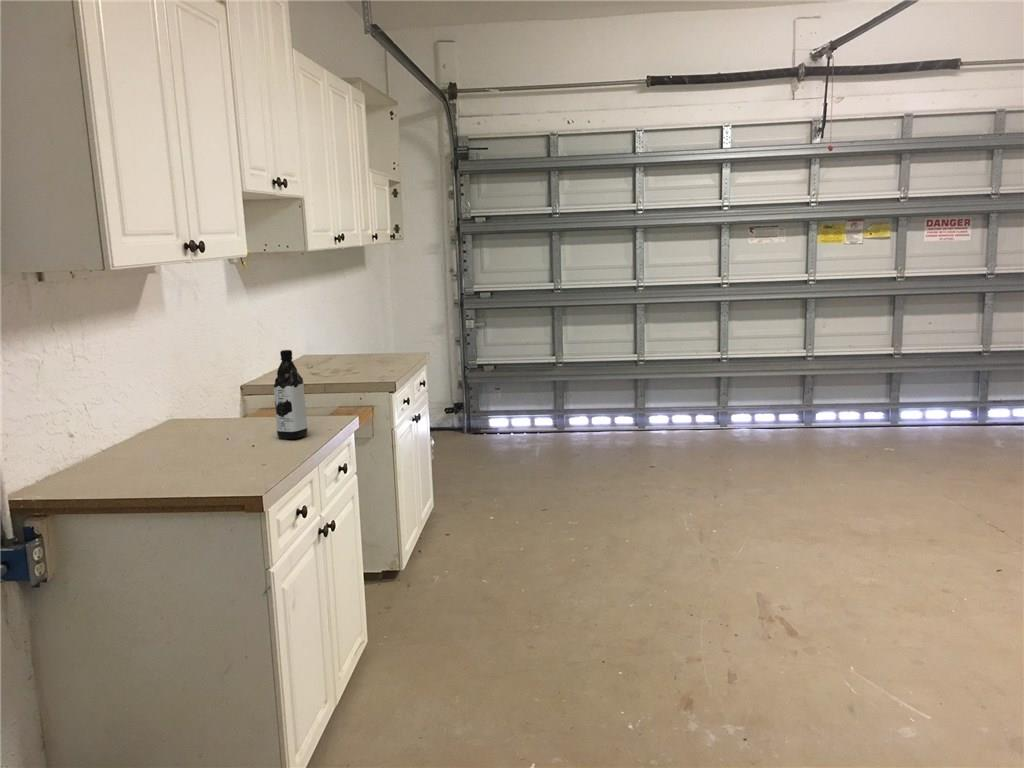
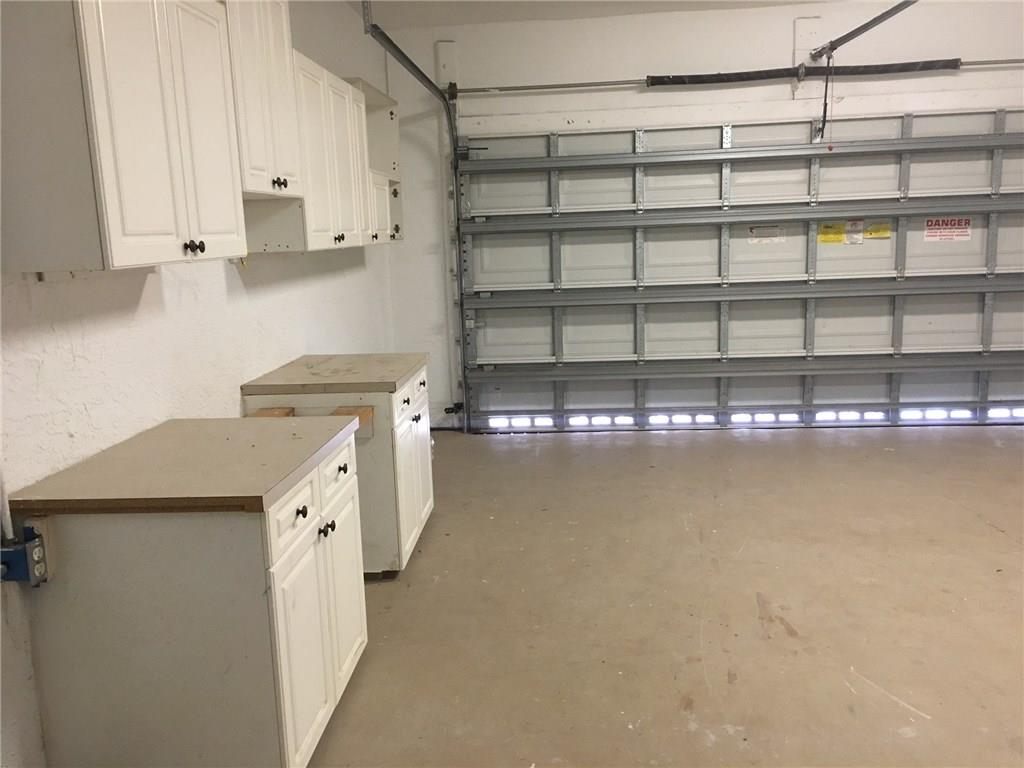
- water bottle [273,349,309,440]
